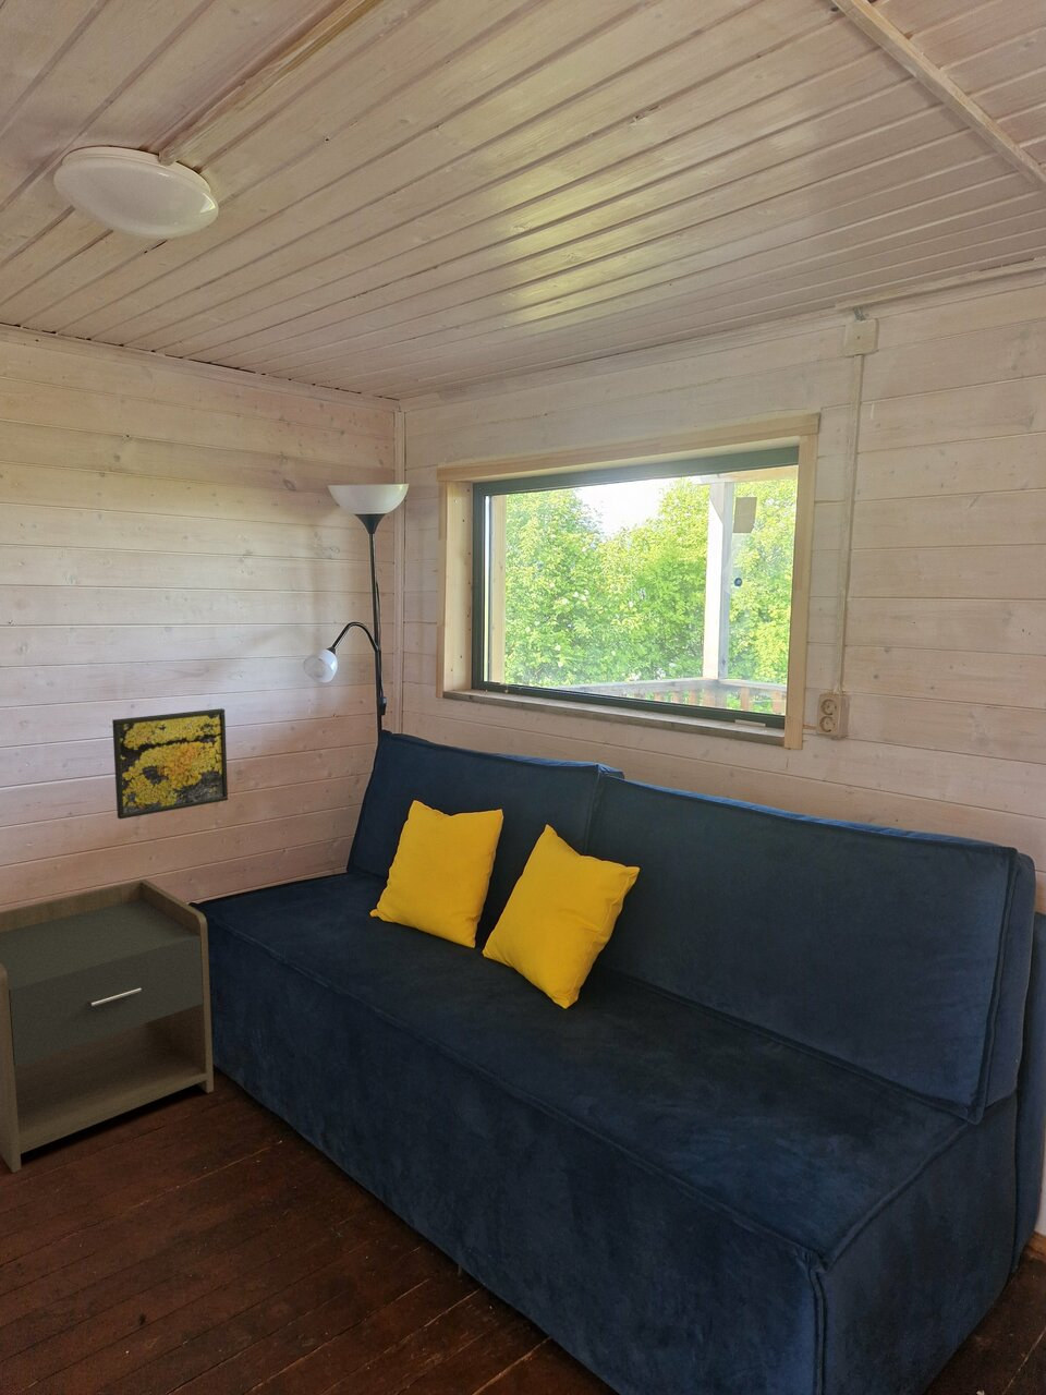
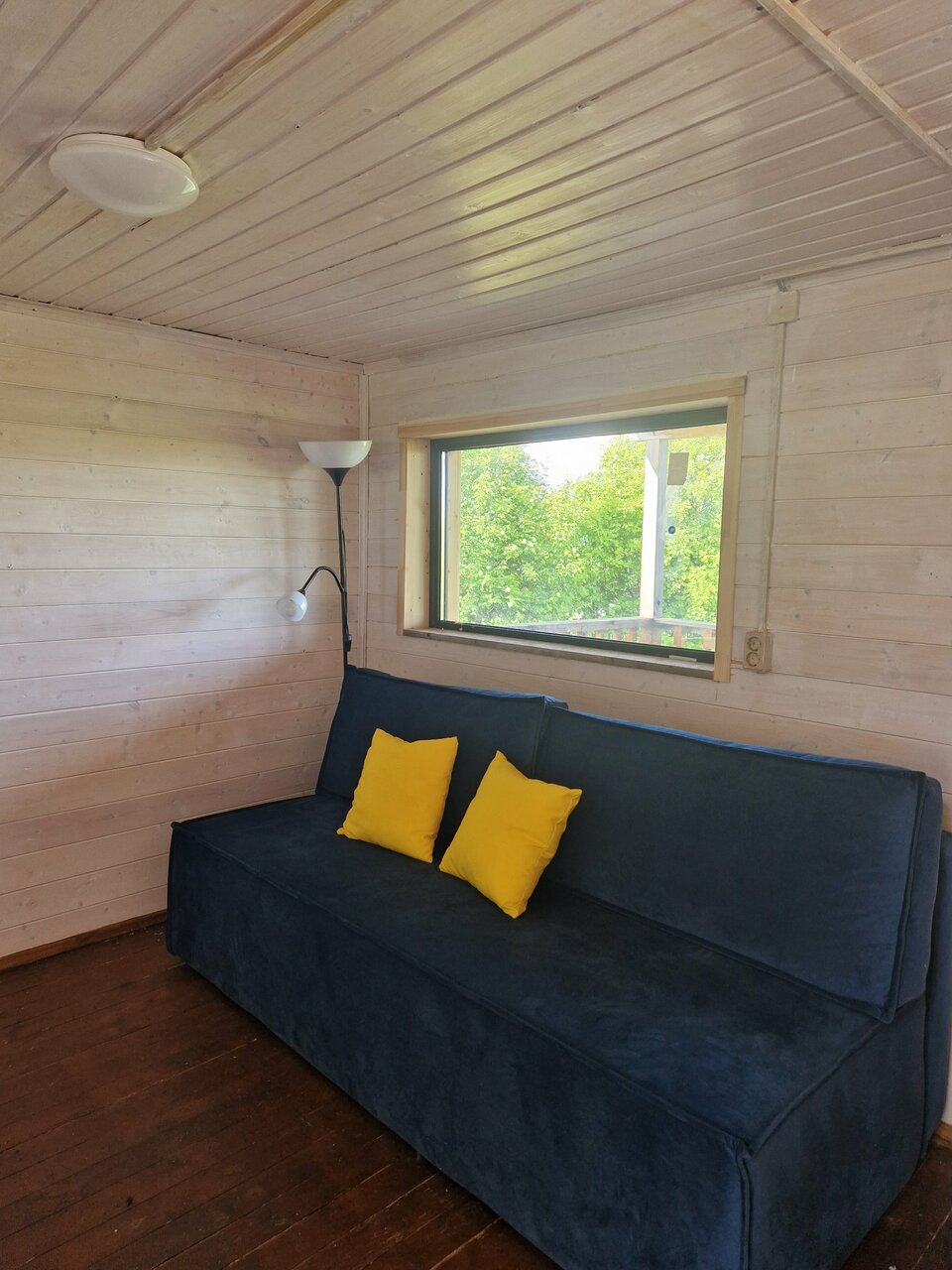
- nightstand [0,879,214,1174]
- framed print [111,707,229,819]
